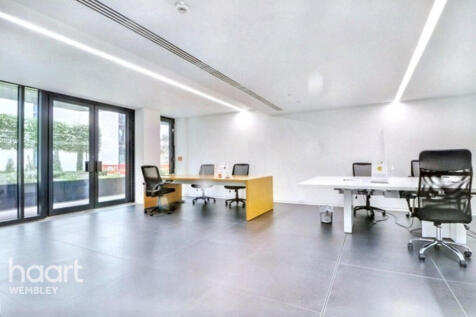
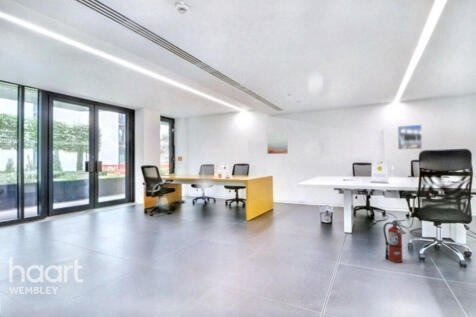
+ fire extinguisher [382,218,408,264]
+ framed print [397,124,423,151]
+ wall art [266,131,289,155]
